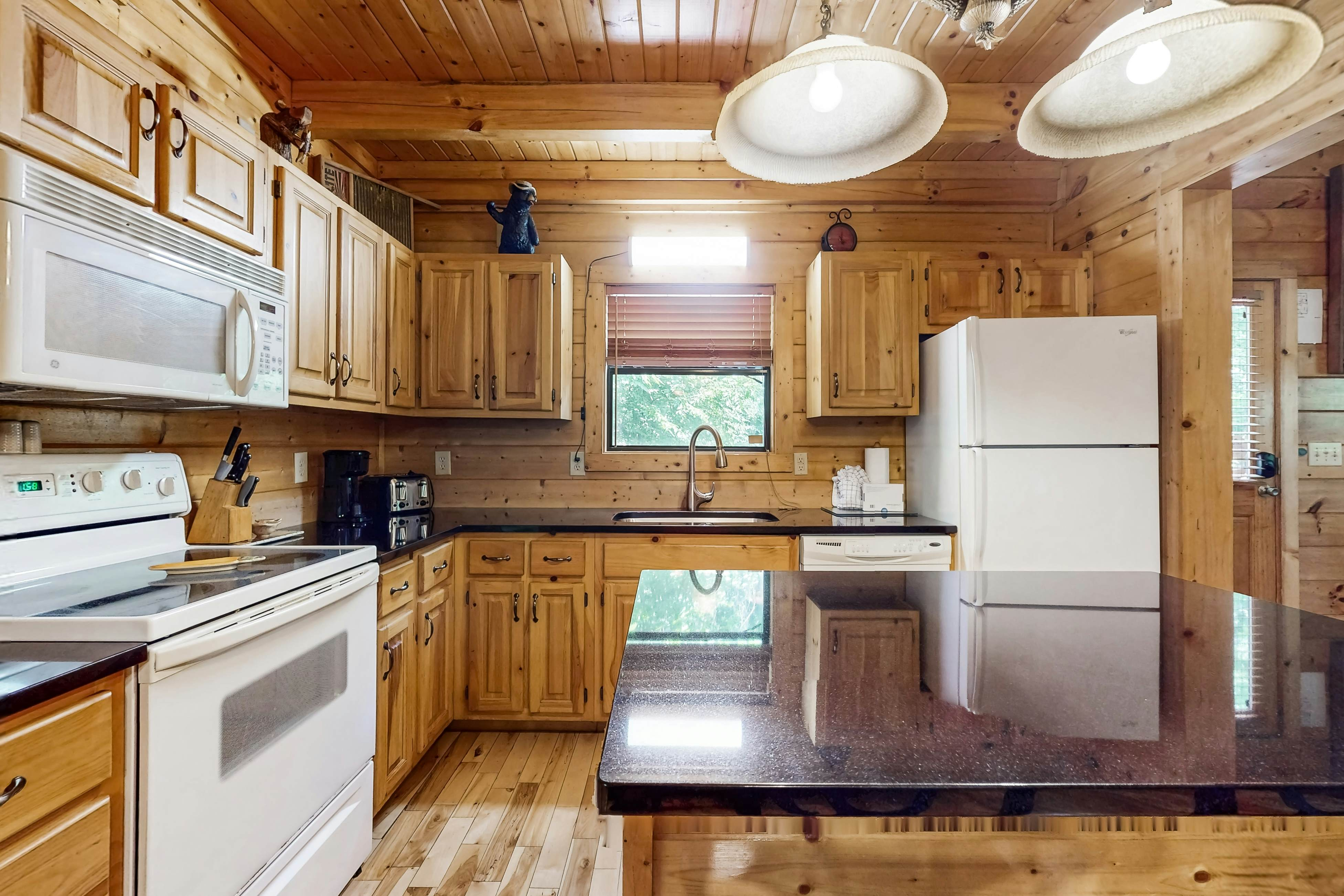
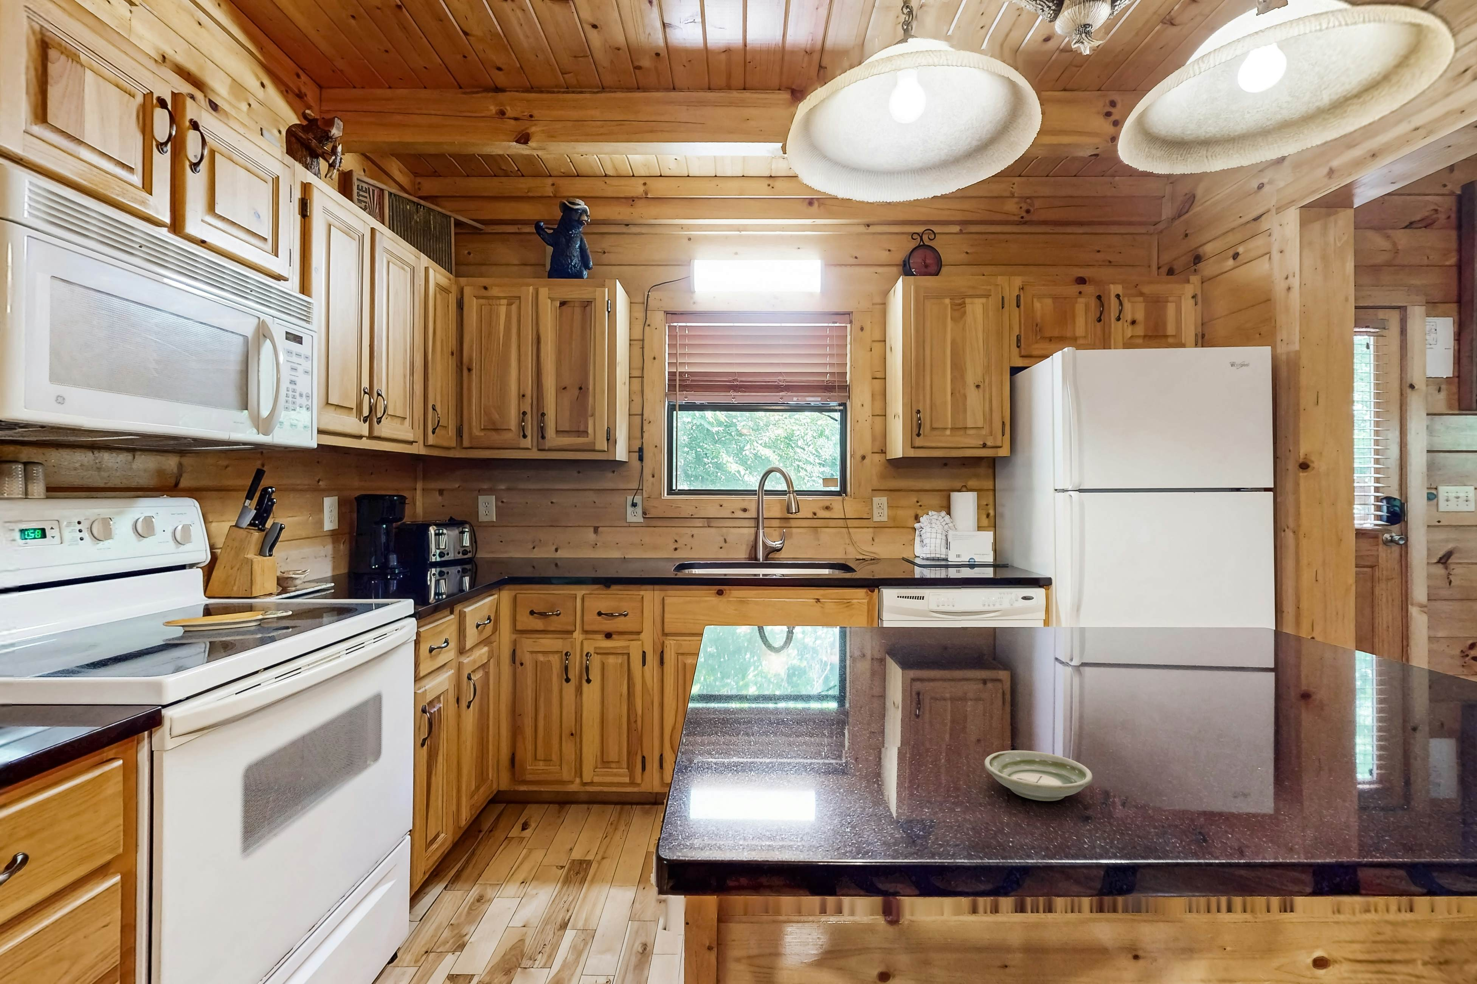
+ saucer [984,750,1092,802]
